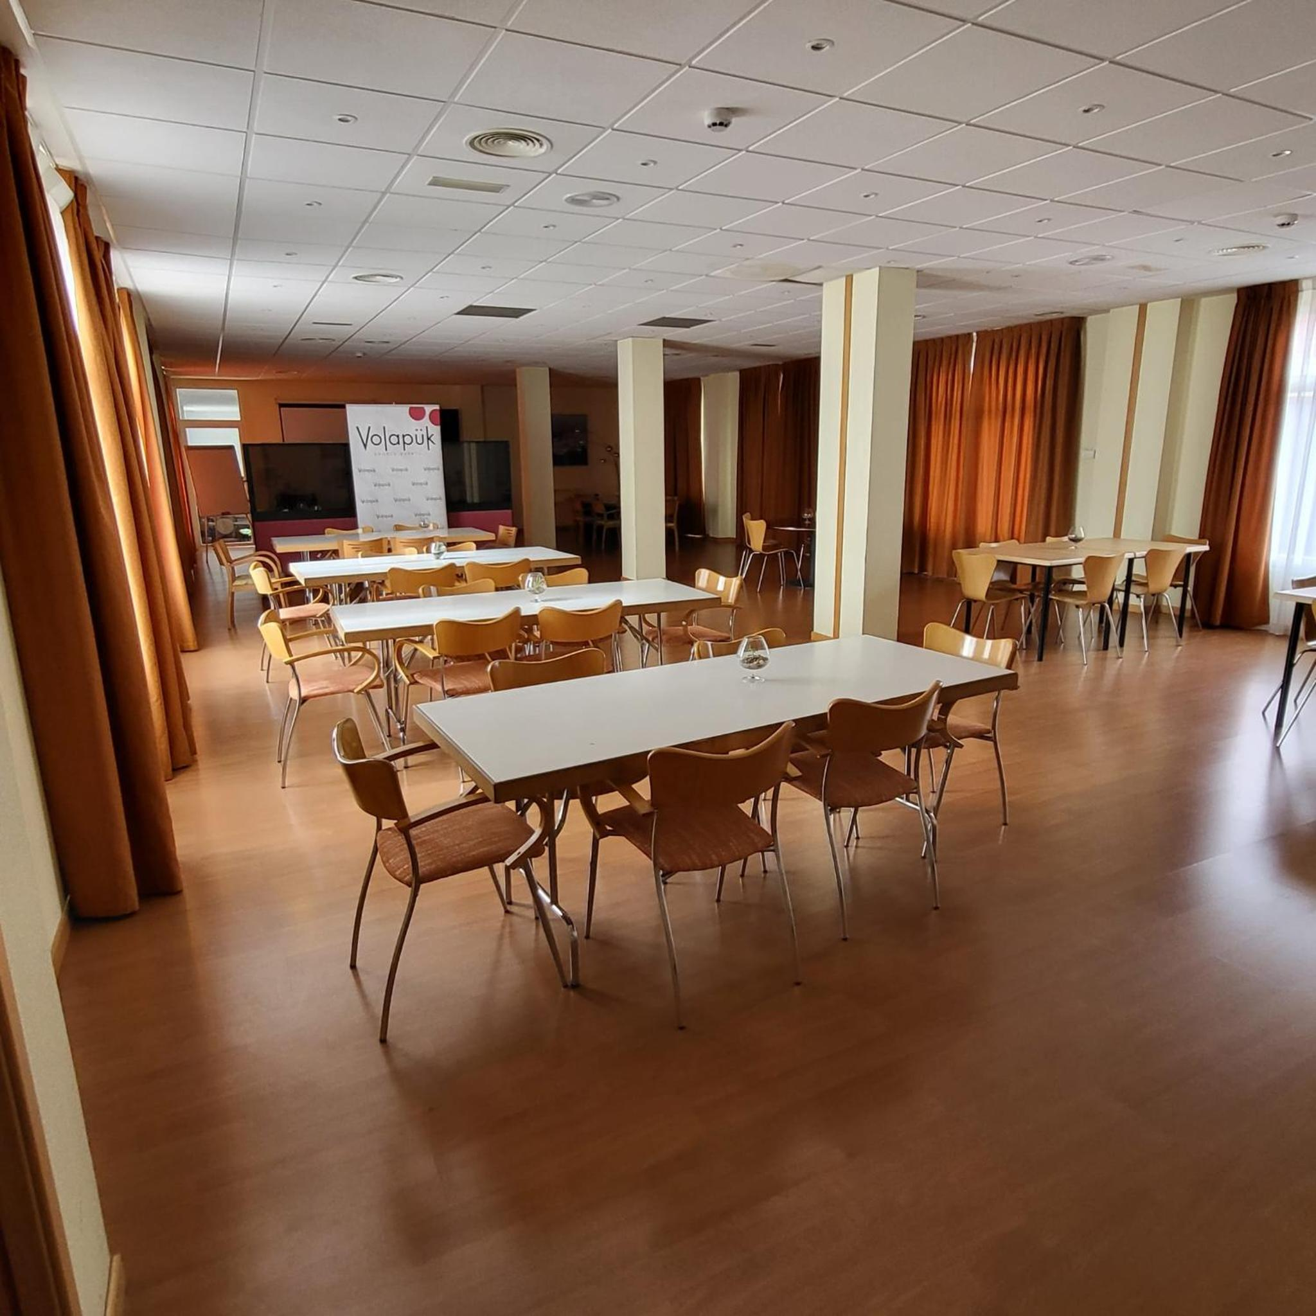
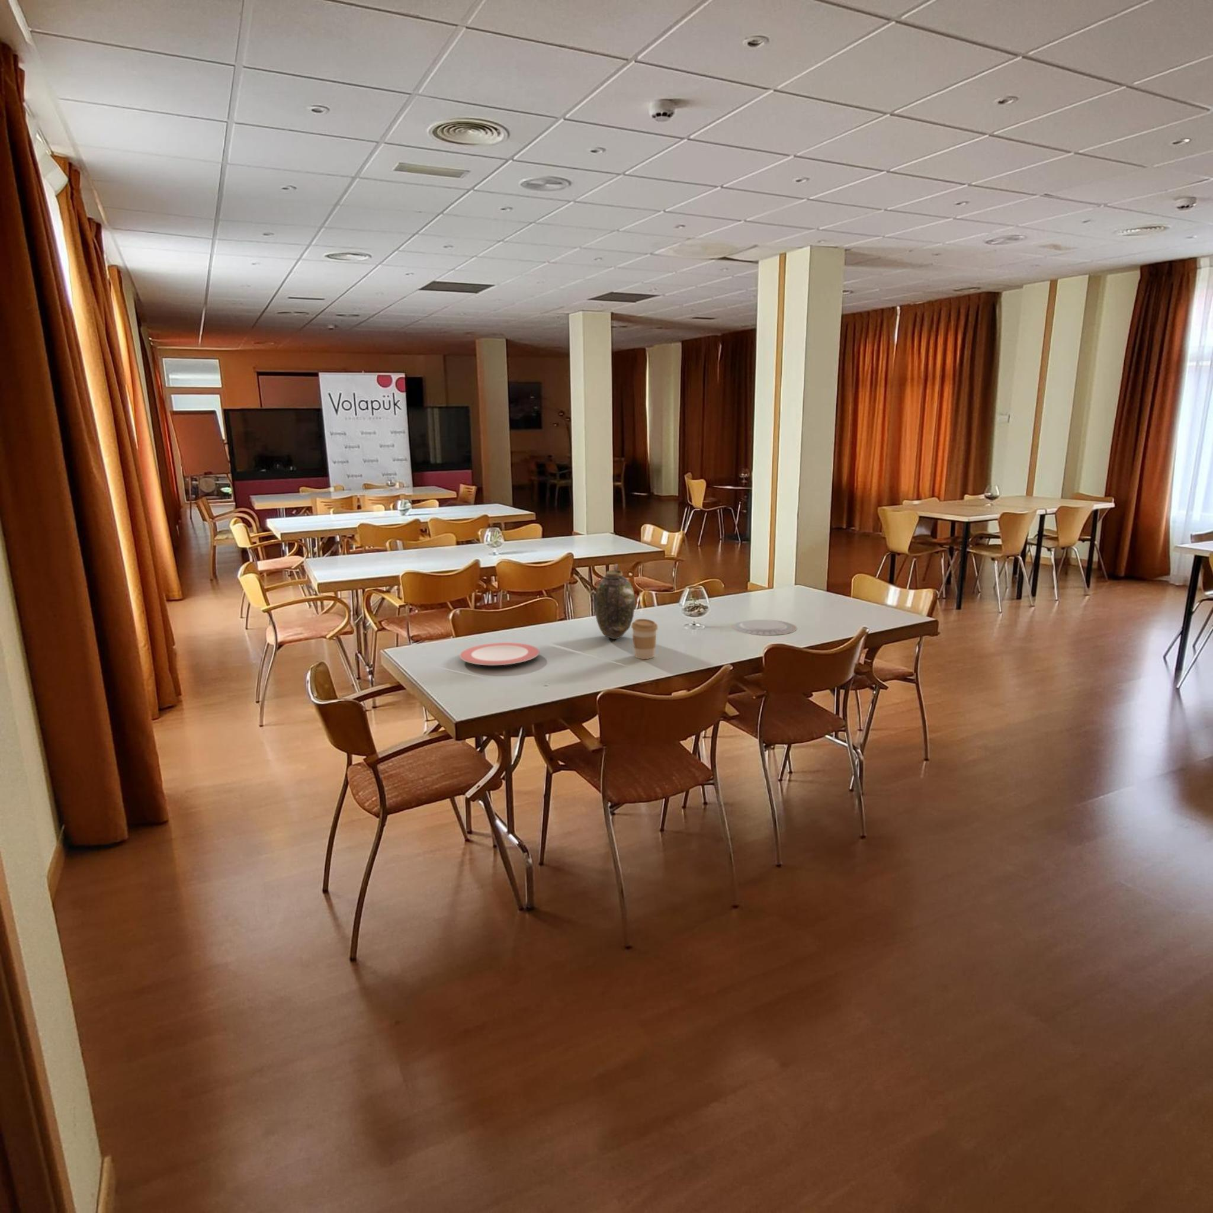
+ chinaware [731,619,798,636]
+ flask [593,563,635,640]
+ plate [459,642,540,665]
+ coffee cup [631,619,659,660]
